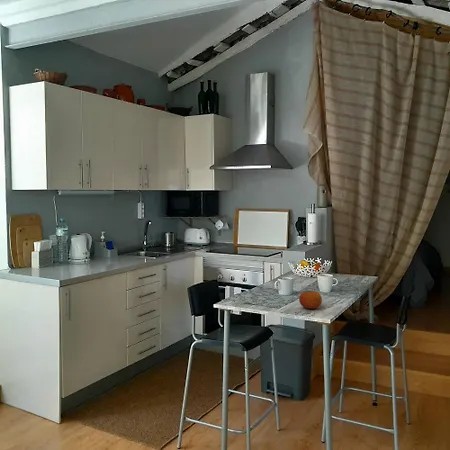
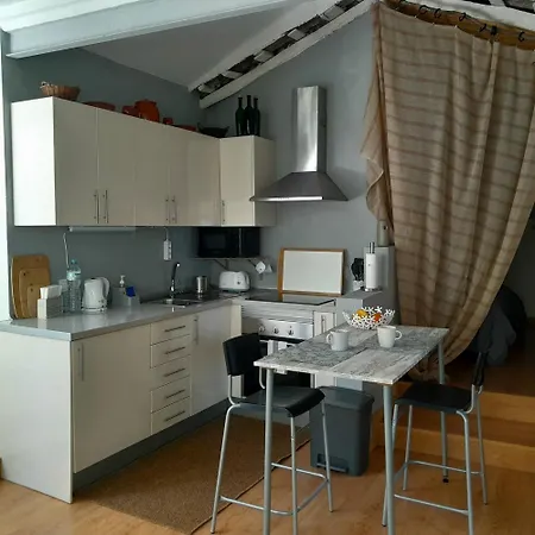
- fruit [298,290,323,310]
